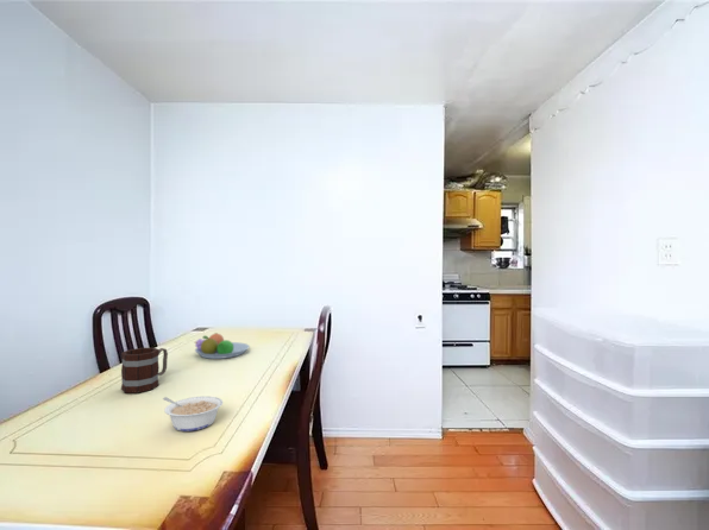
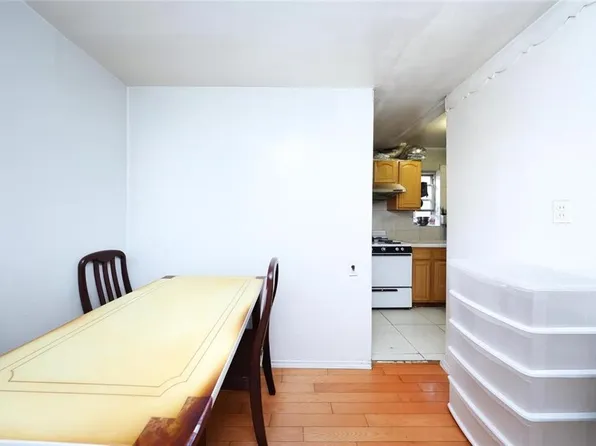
- legume [162,396,224,433]
- fruit bowl [194,332,251,360]
- mug [120,347,169,395]
